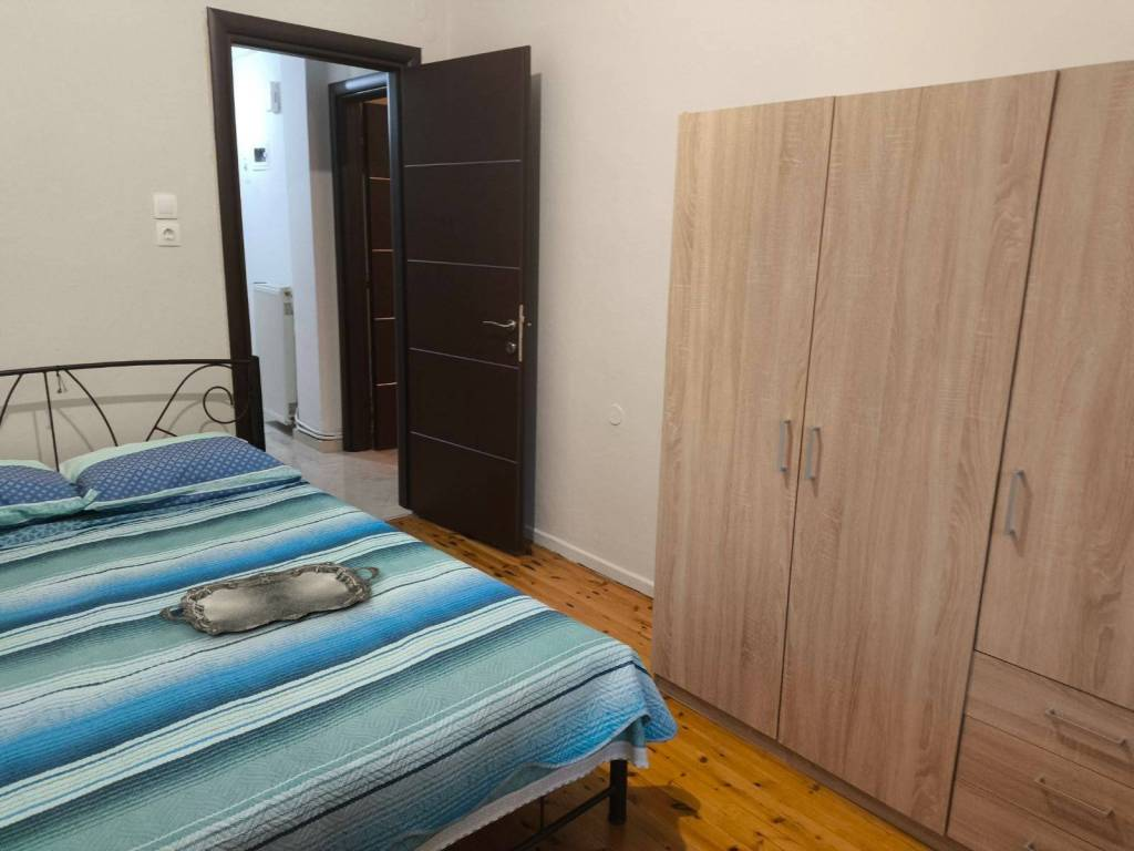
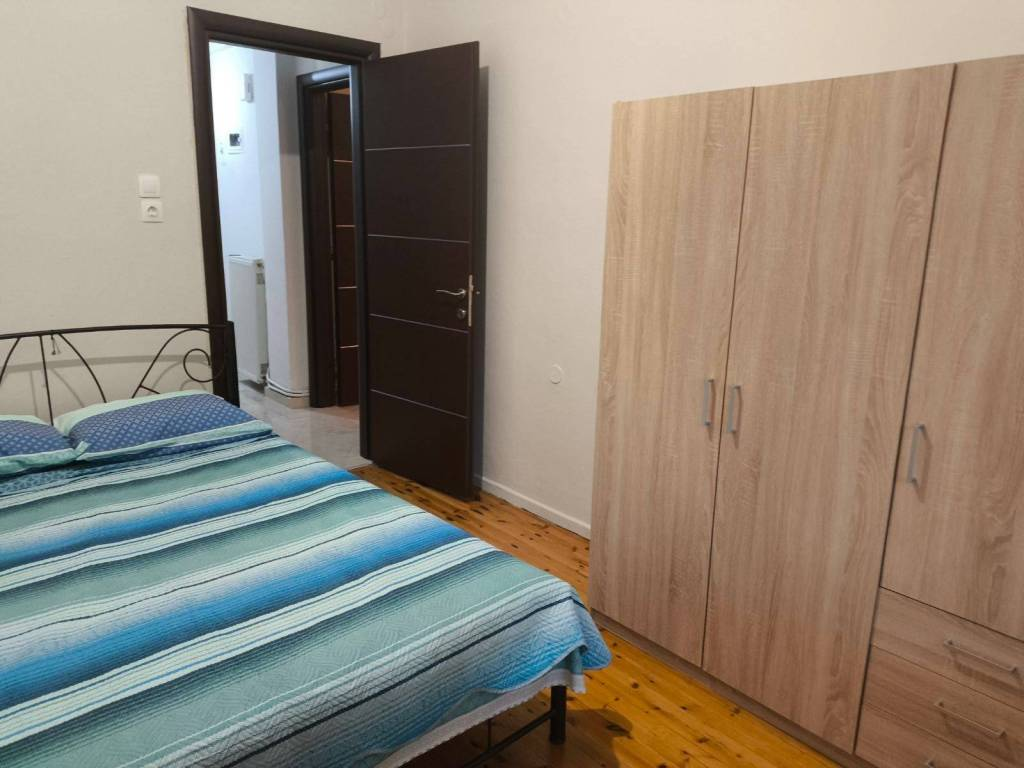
- serving tray [158,561,381,636]
